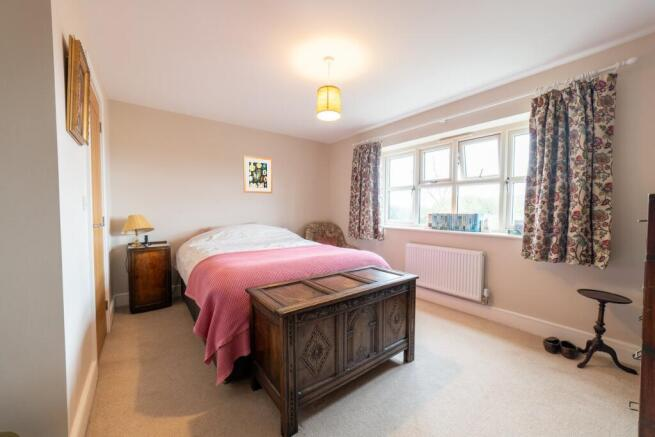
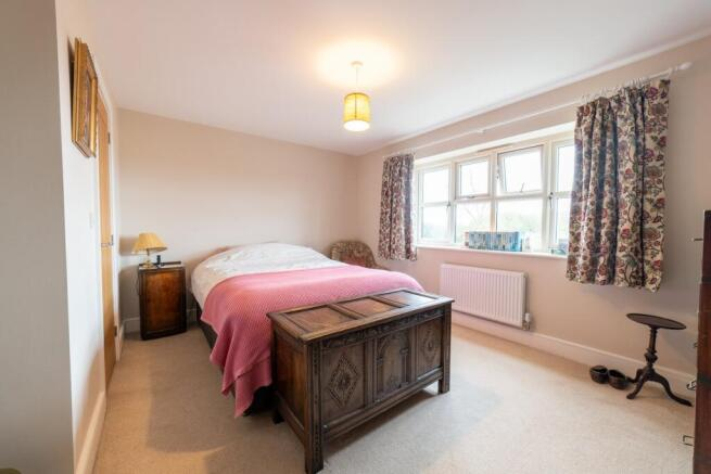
- wall art [242,155,273,194]
